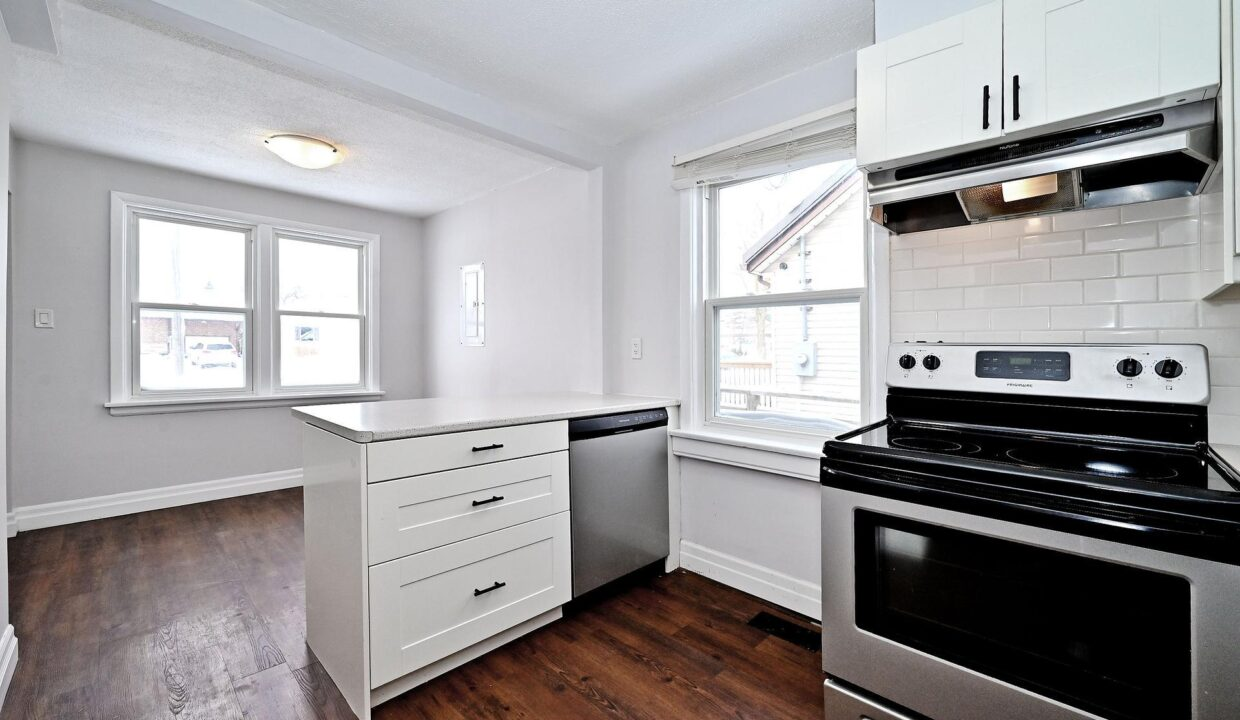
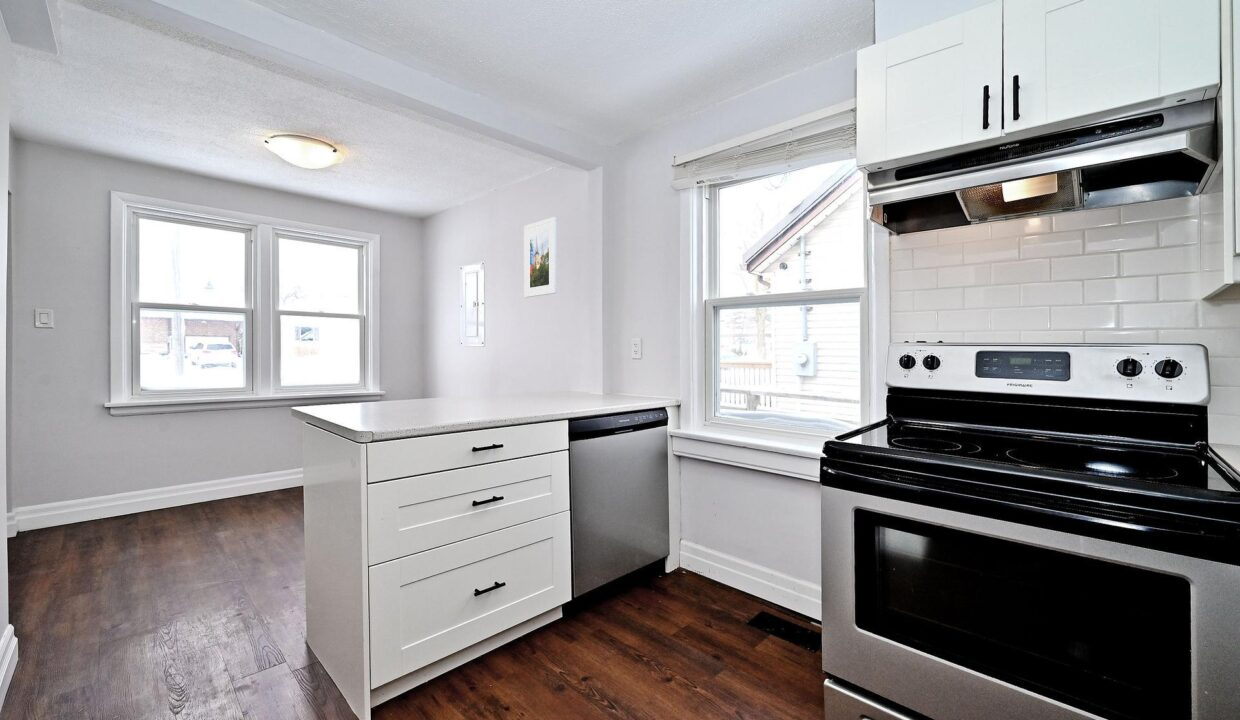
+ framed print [523,216,558,298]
